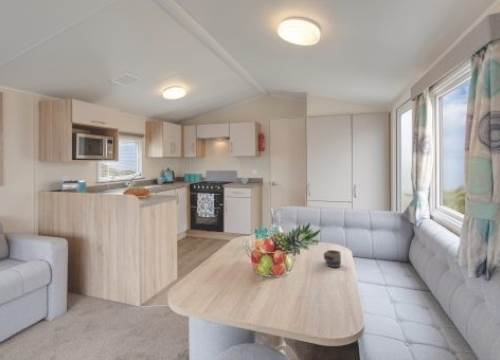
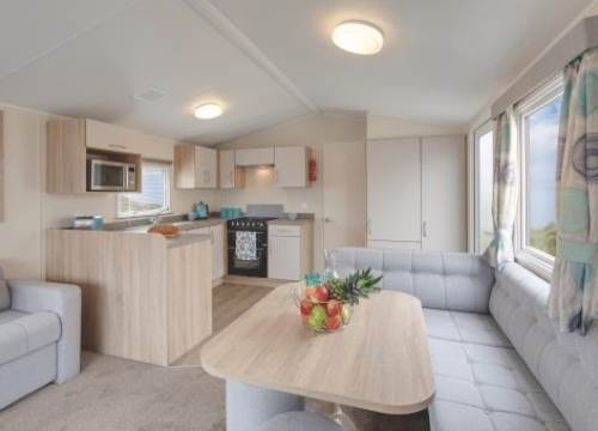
- mug [323,249,342,268]
